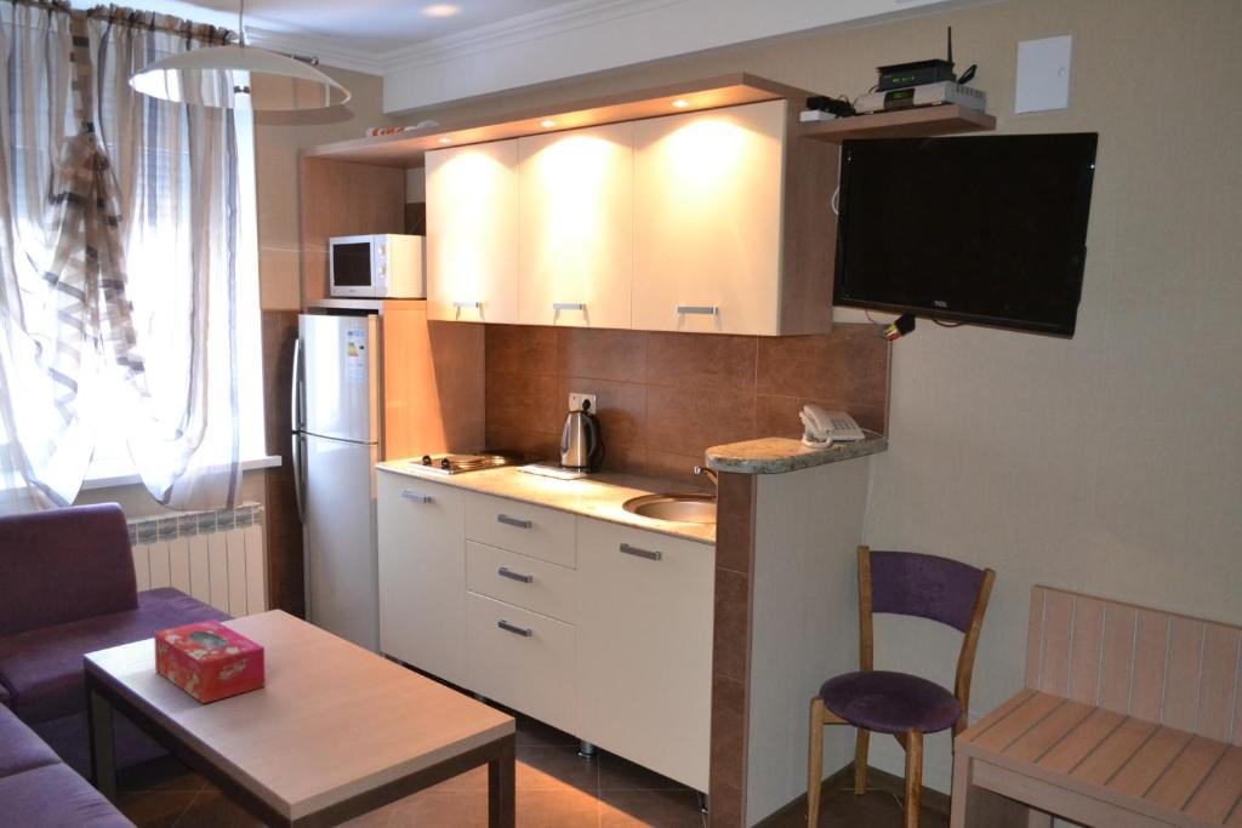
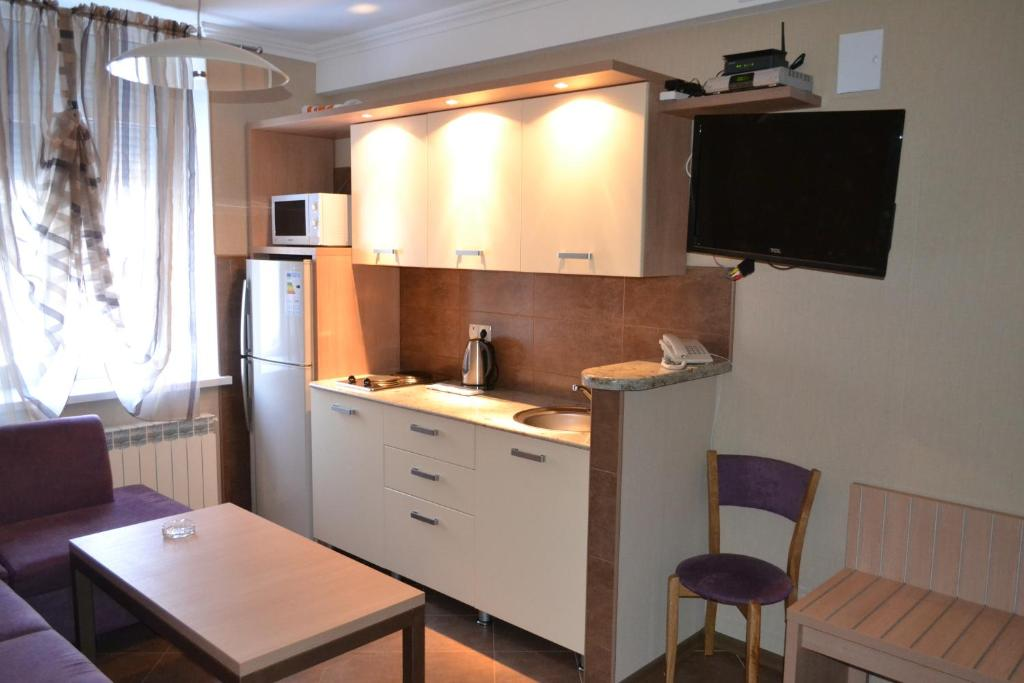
- tissue box [153,618,266,704]
